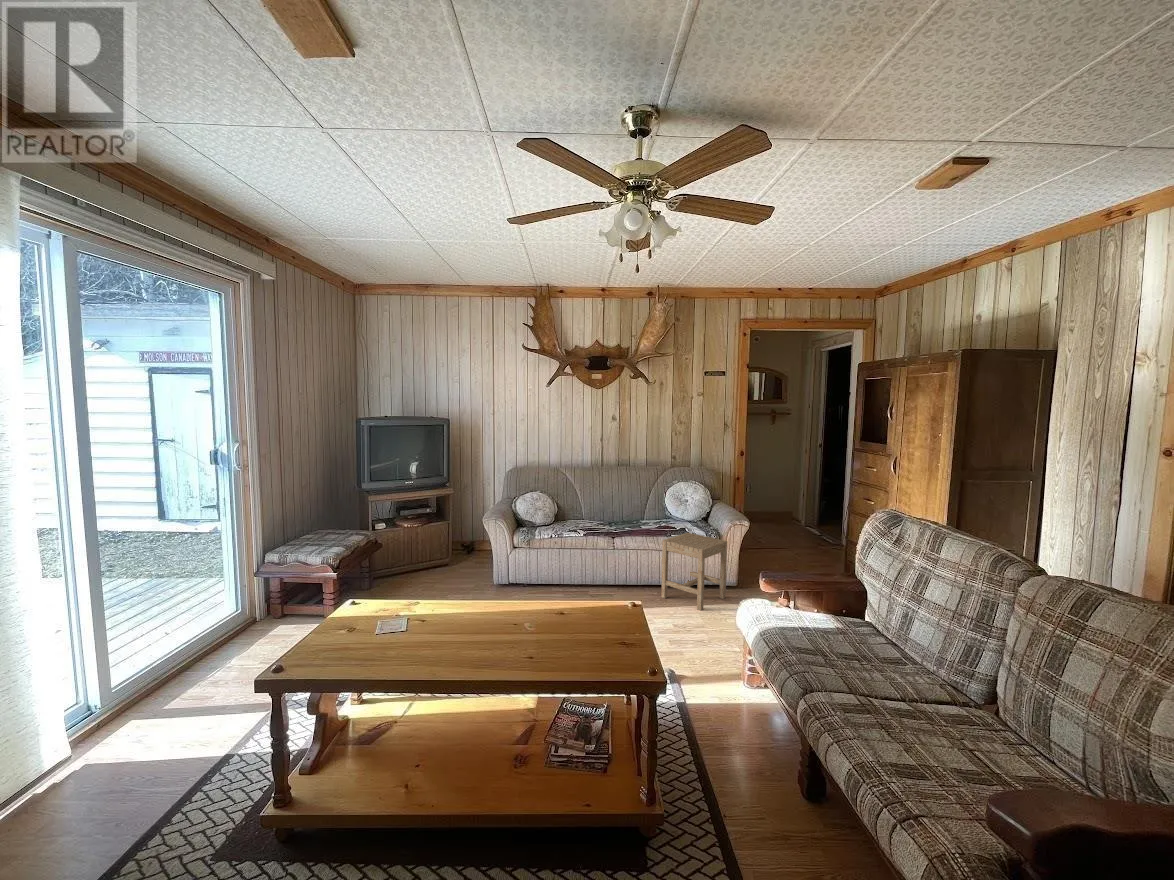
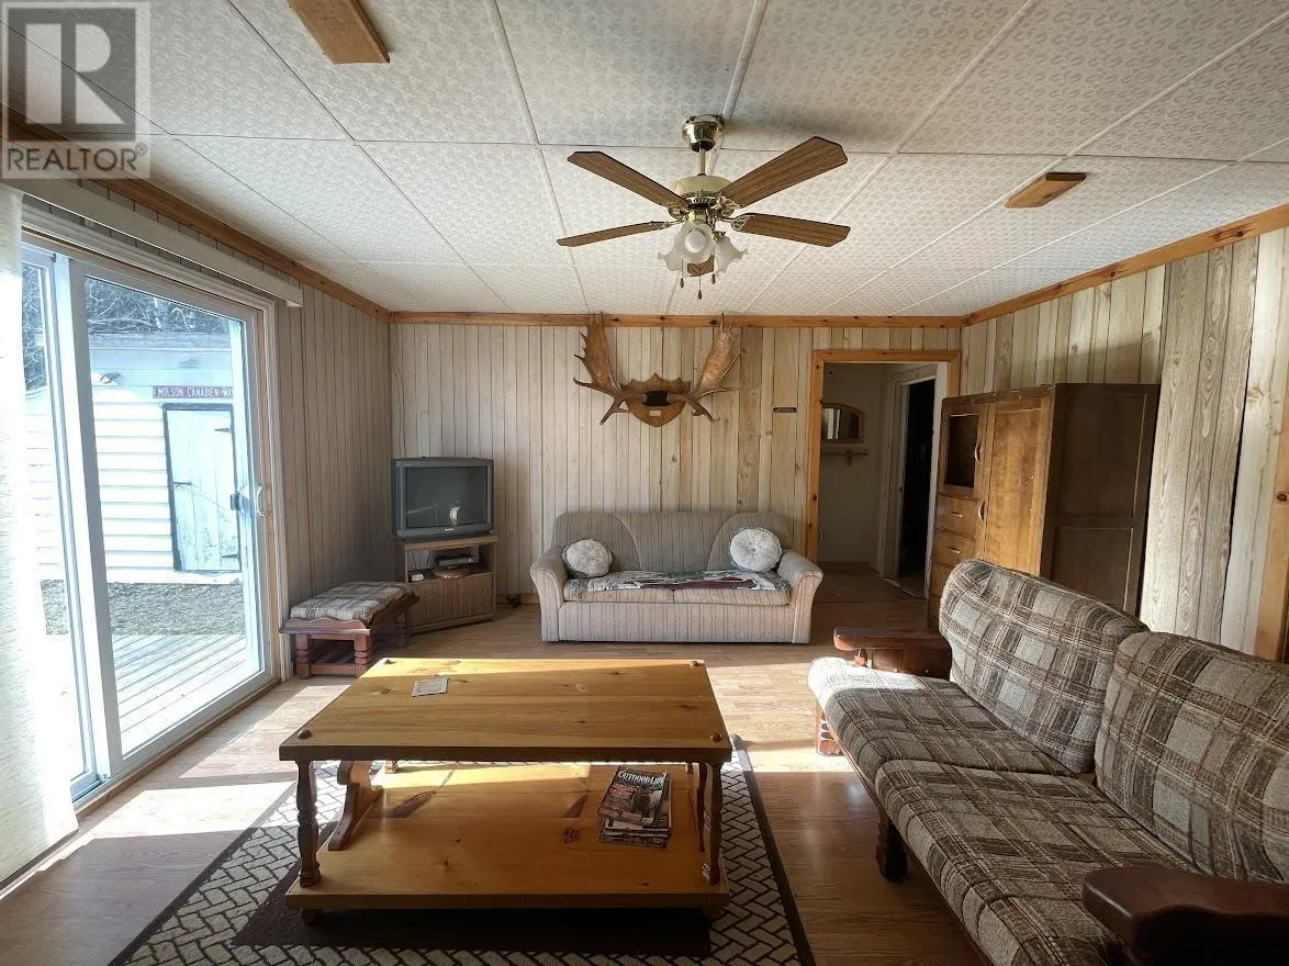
- stool [660,532,728,612]
